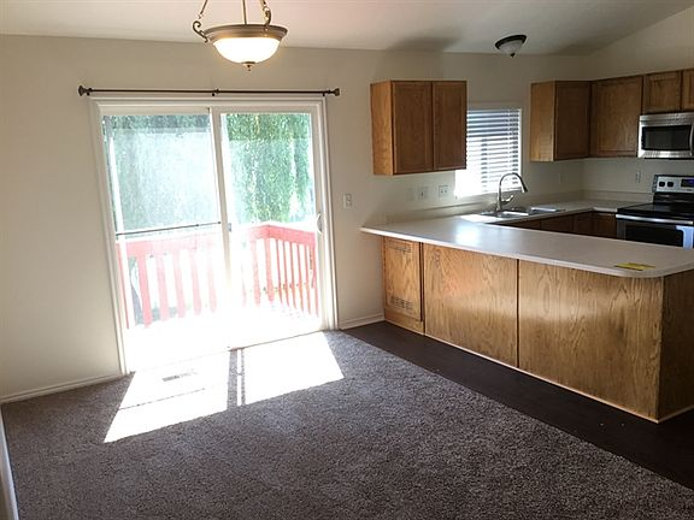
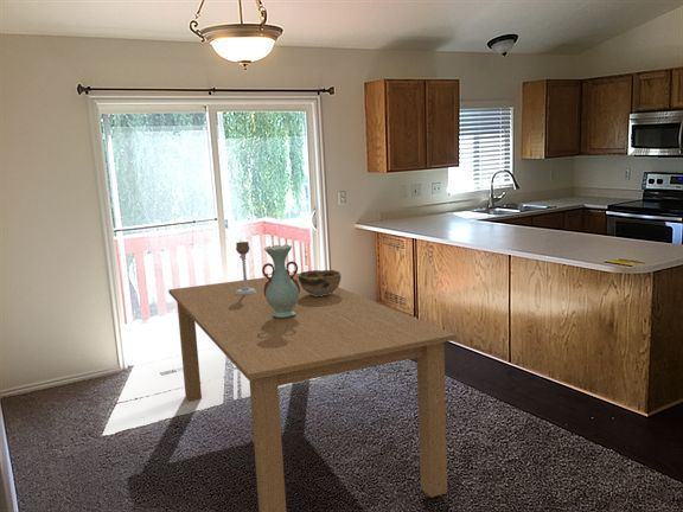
+ decorative vase [261,244,300,319]
+ dining table [167,273,458,512]
+ candle holder [235,241,256,295]
+ decorative bowl [298,269,343,296]
